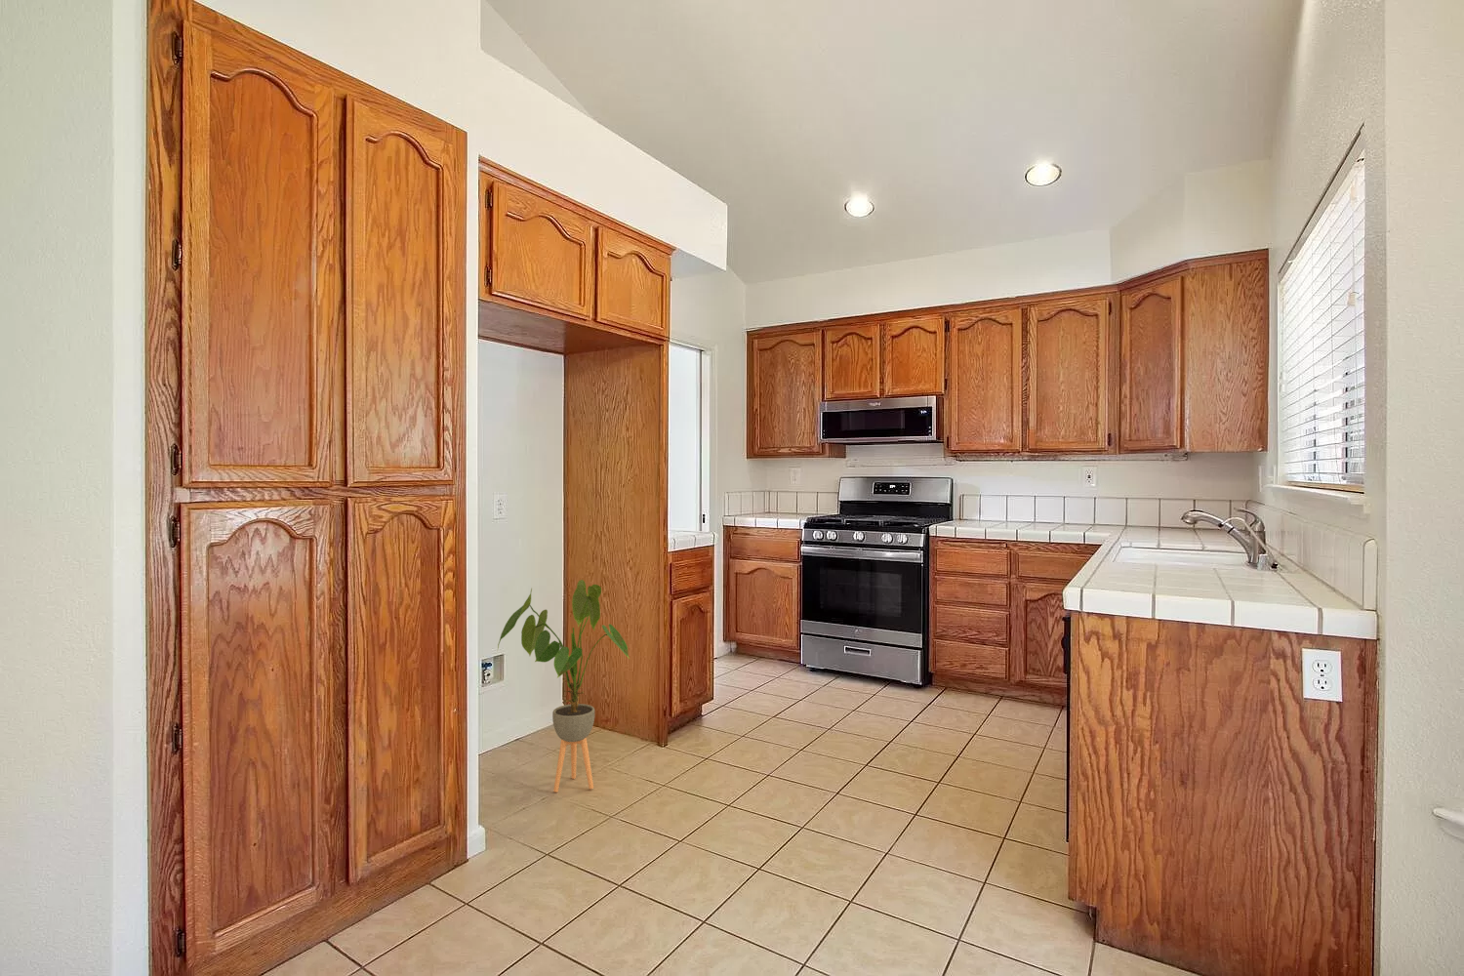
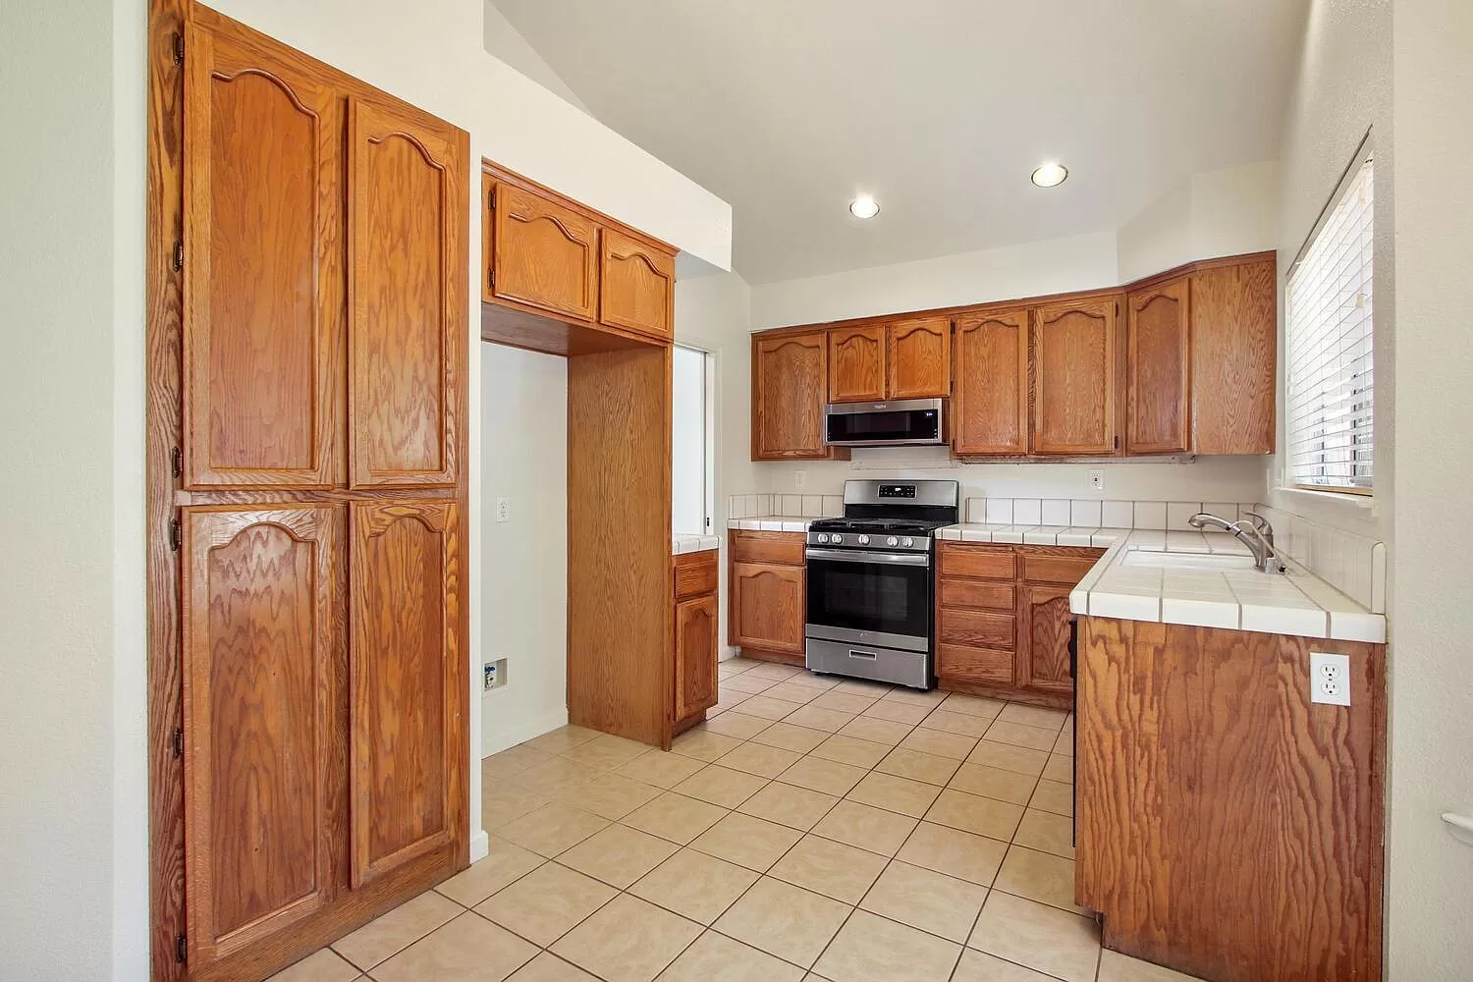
- house plant [496,578,631,793]
